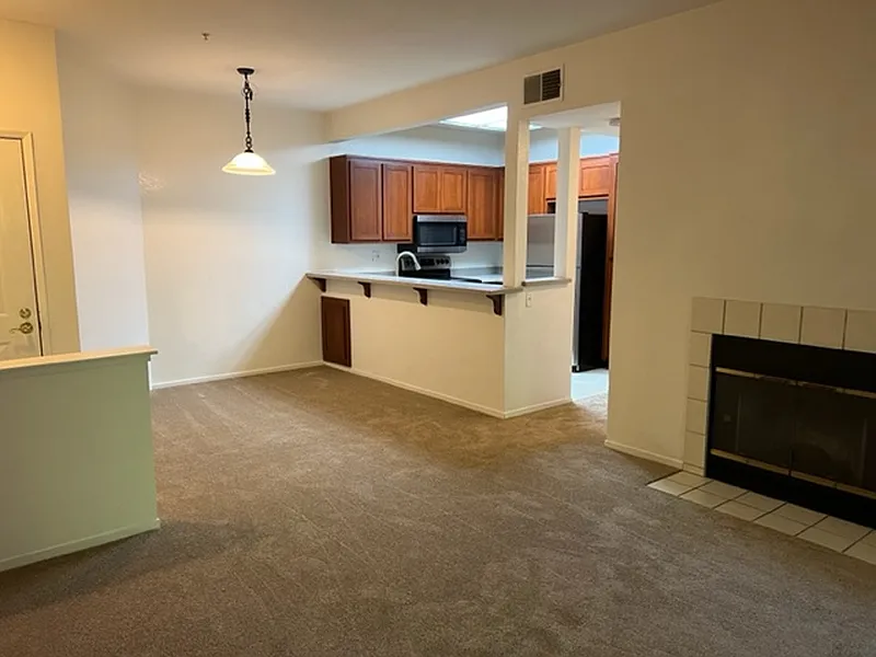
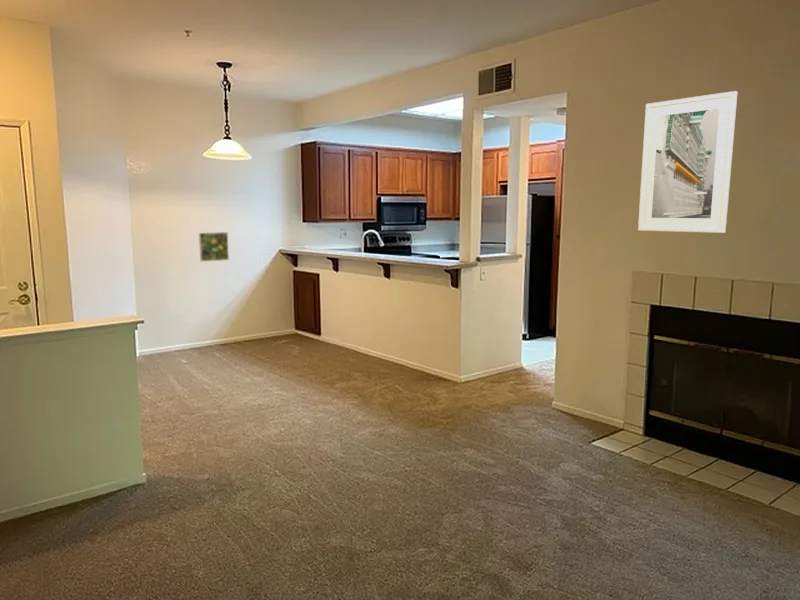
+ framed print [198,231,230,263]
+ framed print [637,90,738,234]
